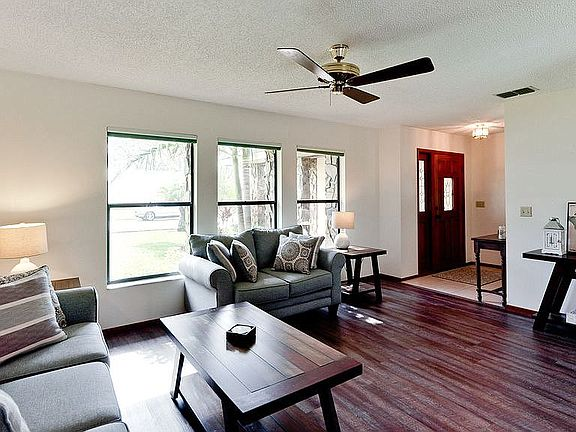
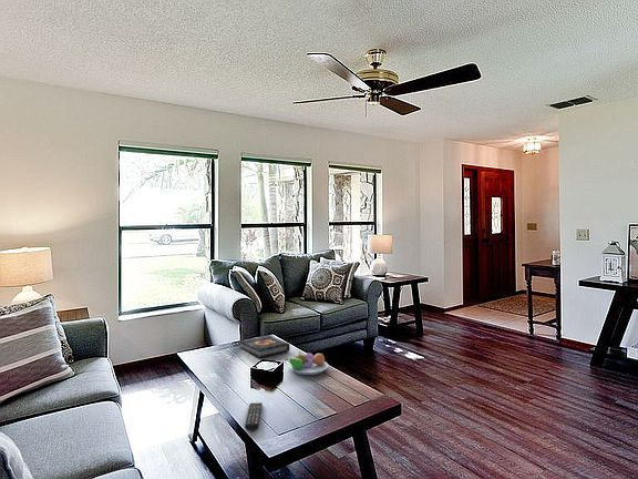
+ fruit bowl [284,350,329,376]
+ book [238,334,291,359]
+ remote control [244,401,264,431]
